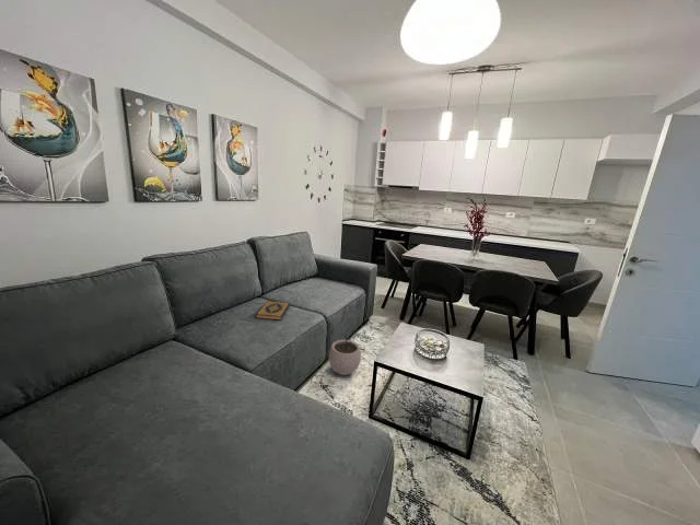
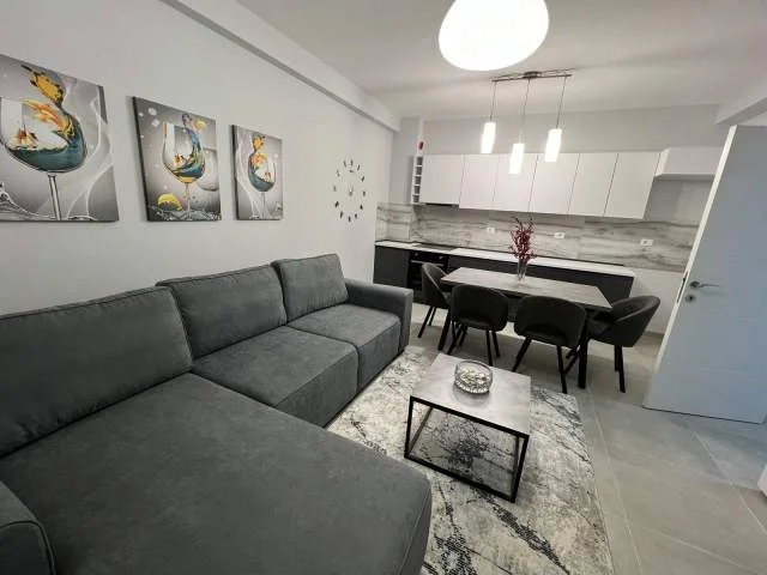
- hardback book [255,300,291,322]
- plant pot [328,334,362,376]
